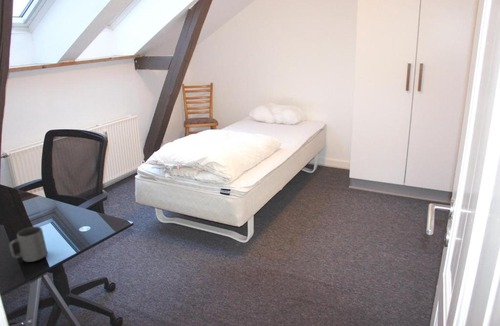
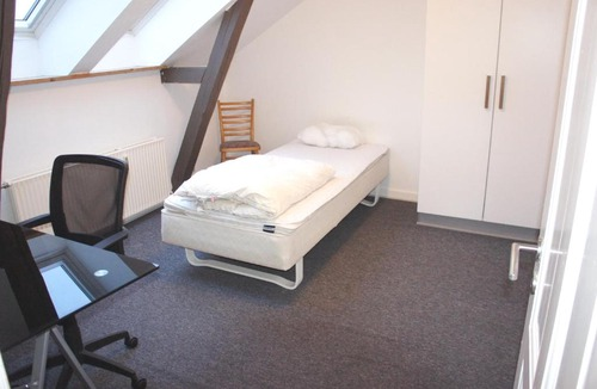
- mug [8,226,48,263]
